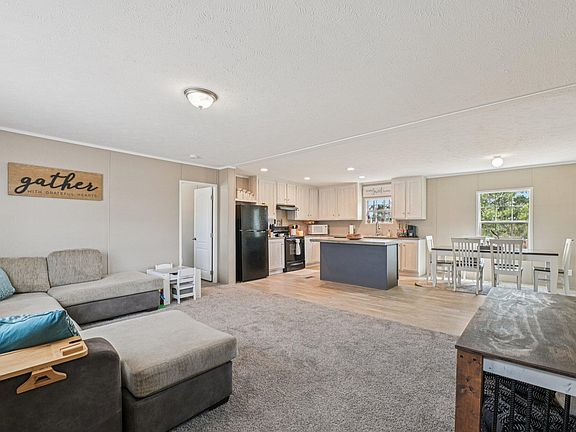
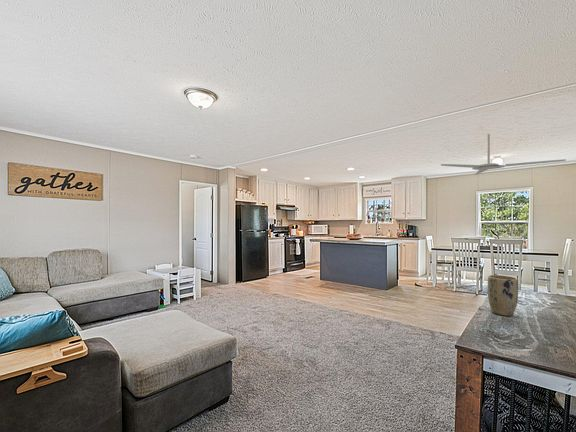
+ plant pot [487,274,519,317]
+ ceiling fan [440,133,567,176]
